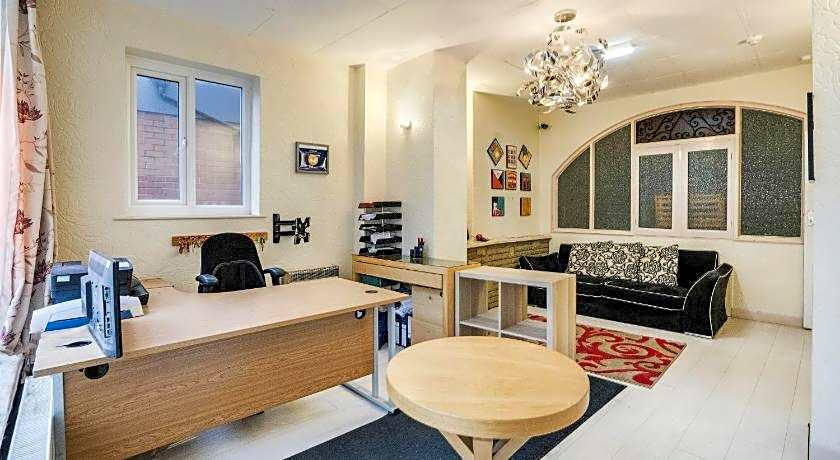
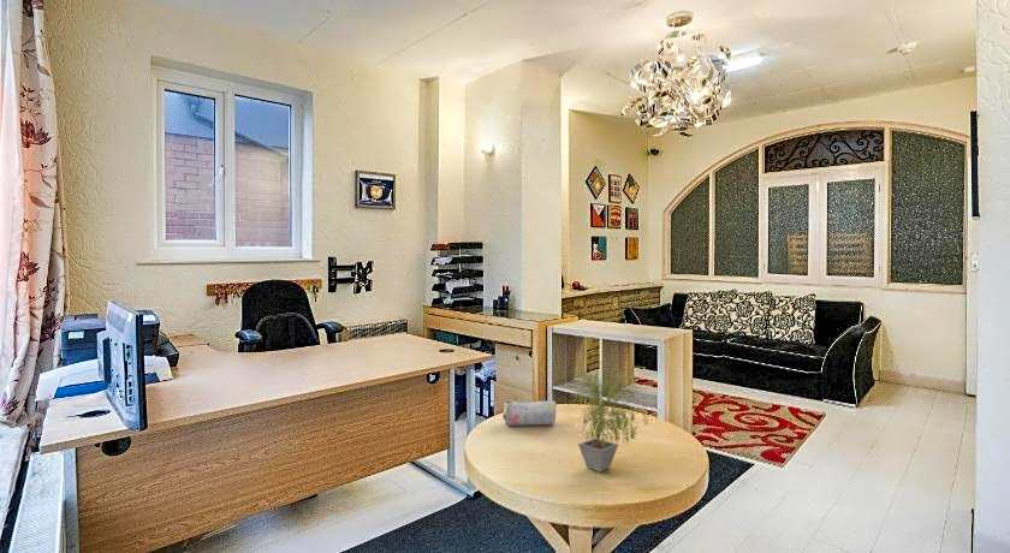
+ pencil case [501,399,558,427]
+ potted plant [565,359,650,472]
